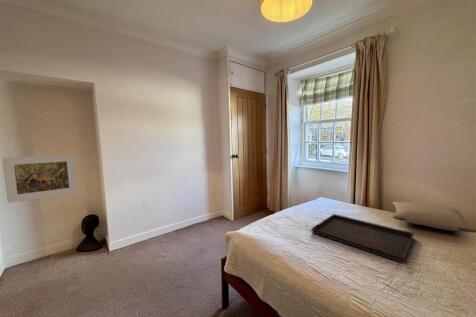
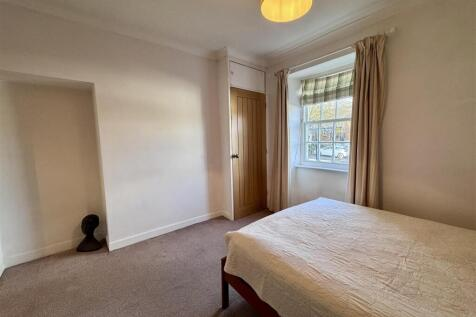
- serving tray [310,213,415,264]
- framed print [1,154,79,204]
- pillow [391,201,476,233]
